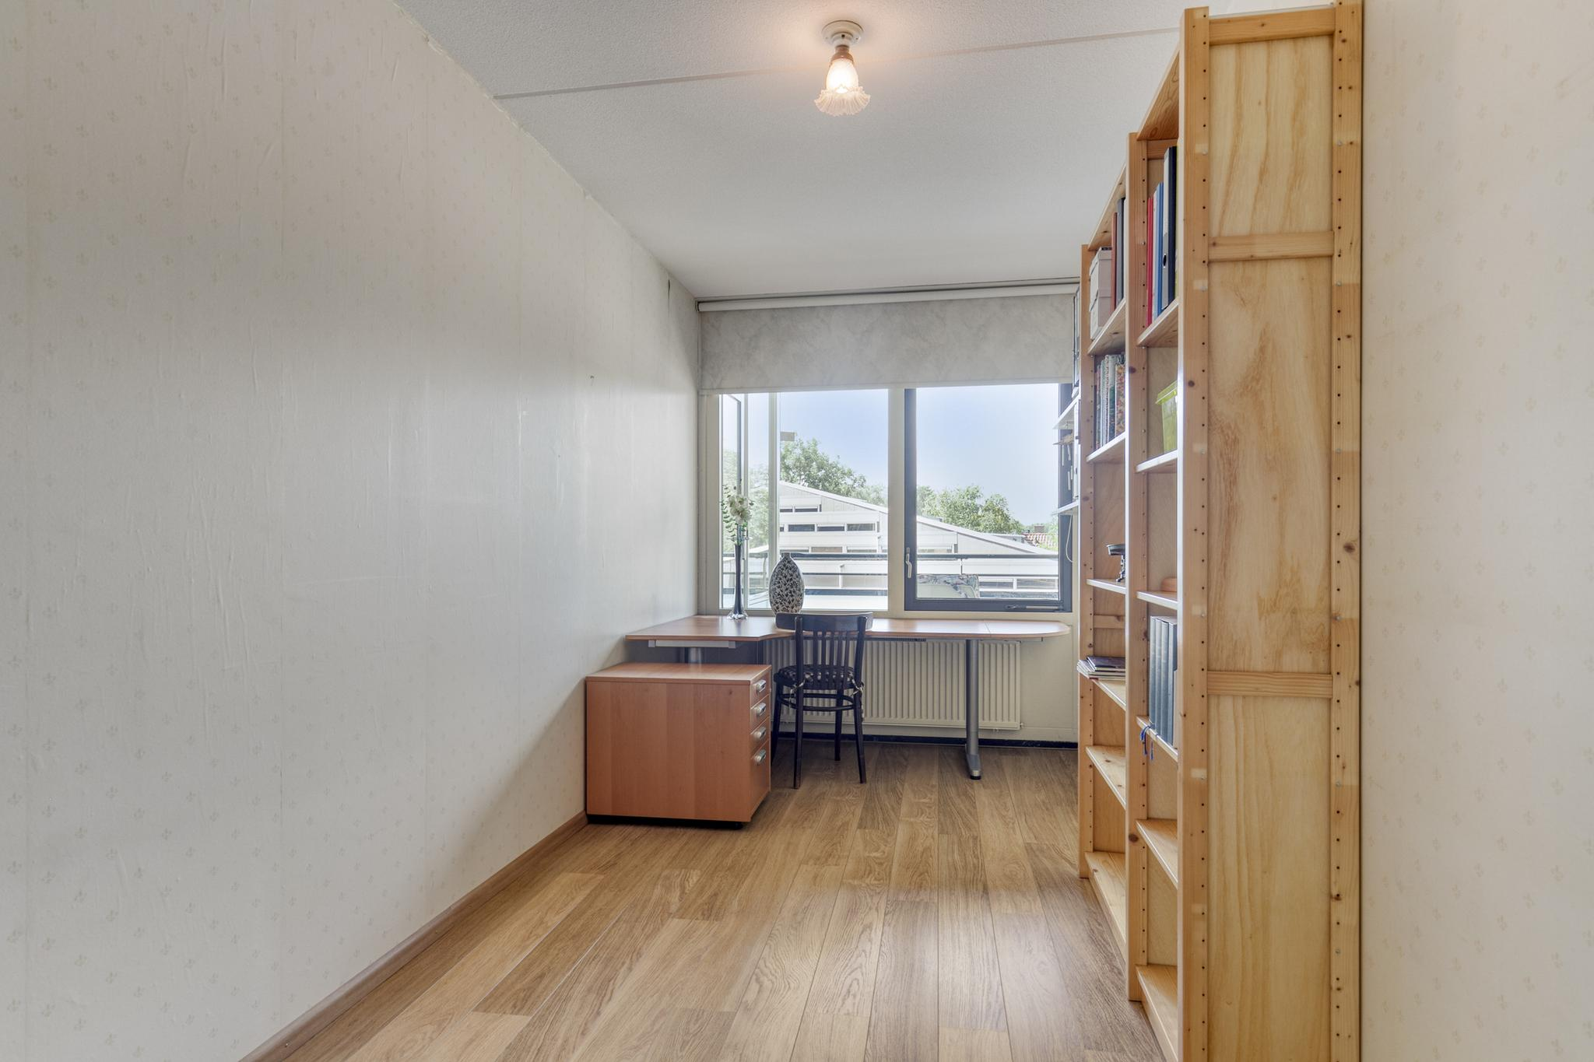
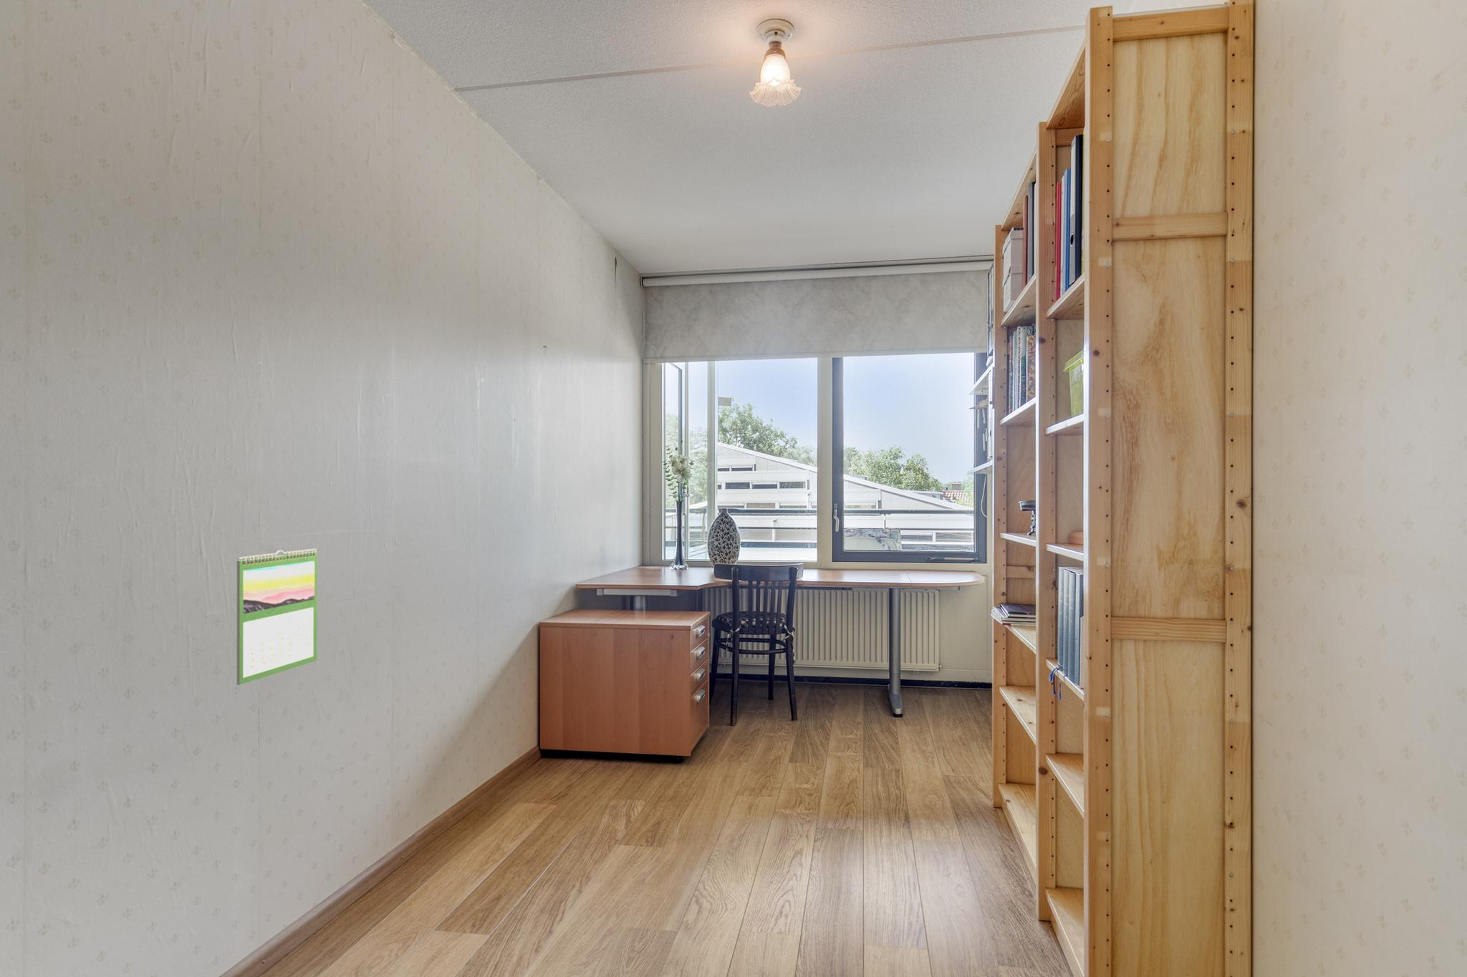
+ calendar [237,547,318,686]
